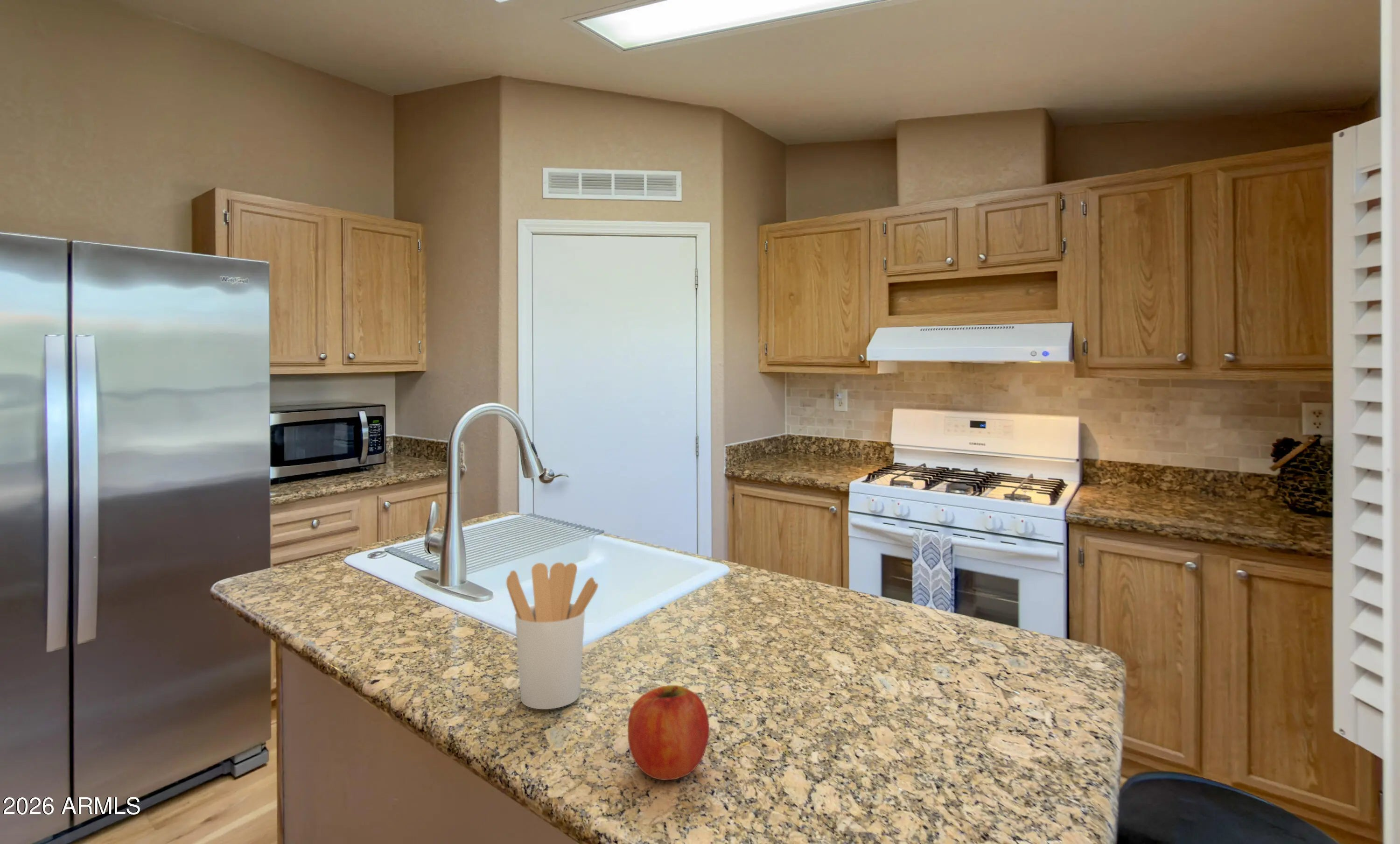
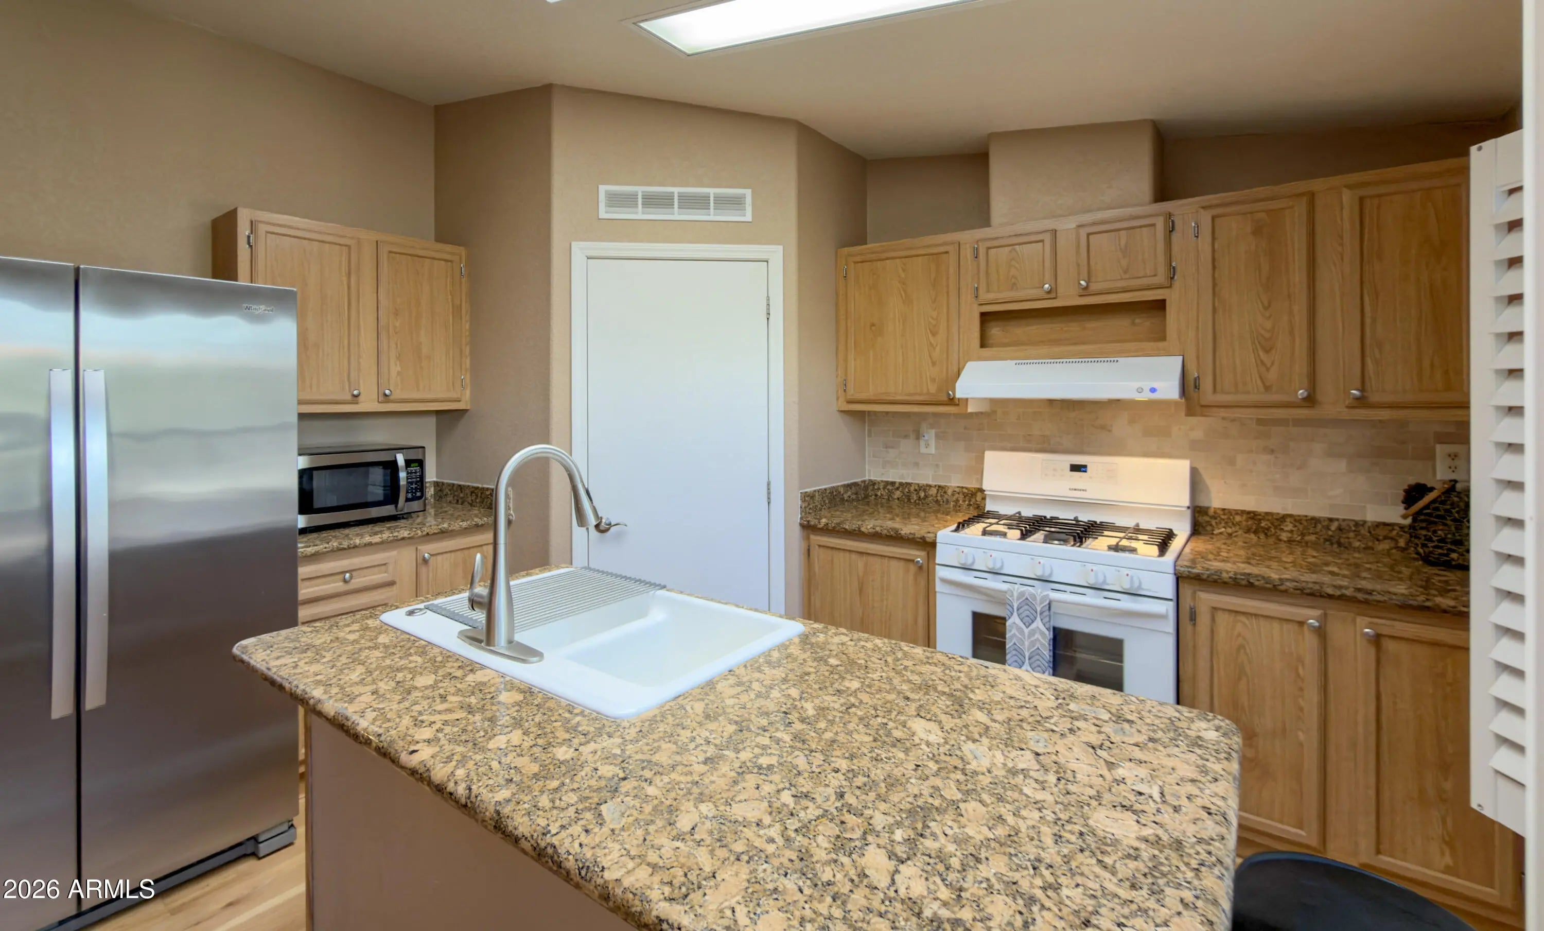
- fruit [627,685,710,781]
- utensil holder [506,562,599,710]
